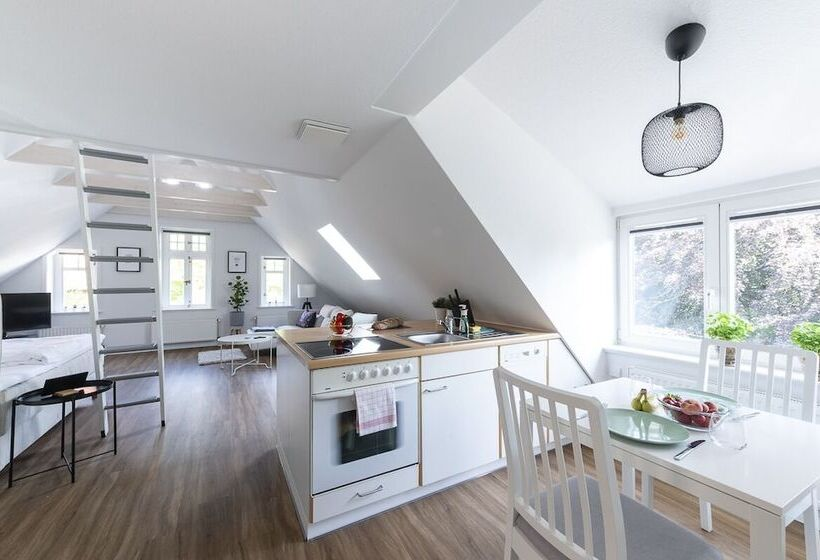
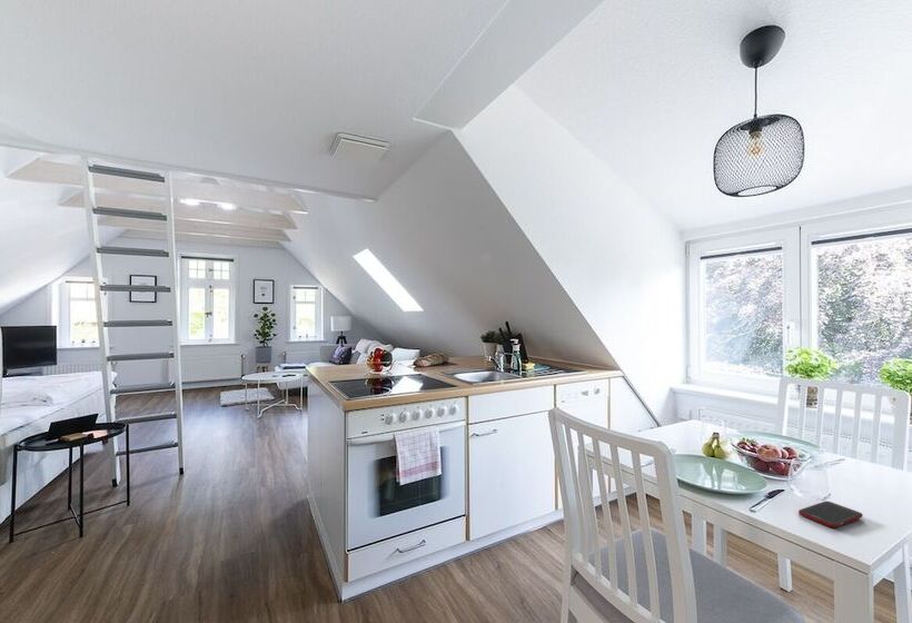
+ cell phone [797,500,864,528]
